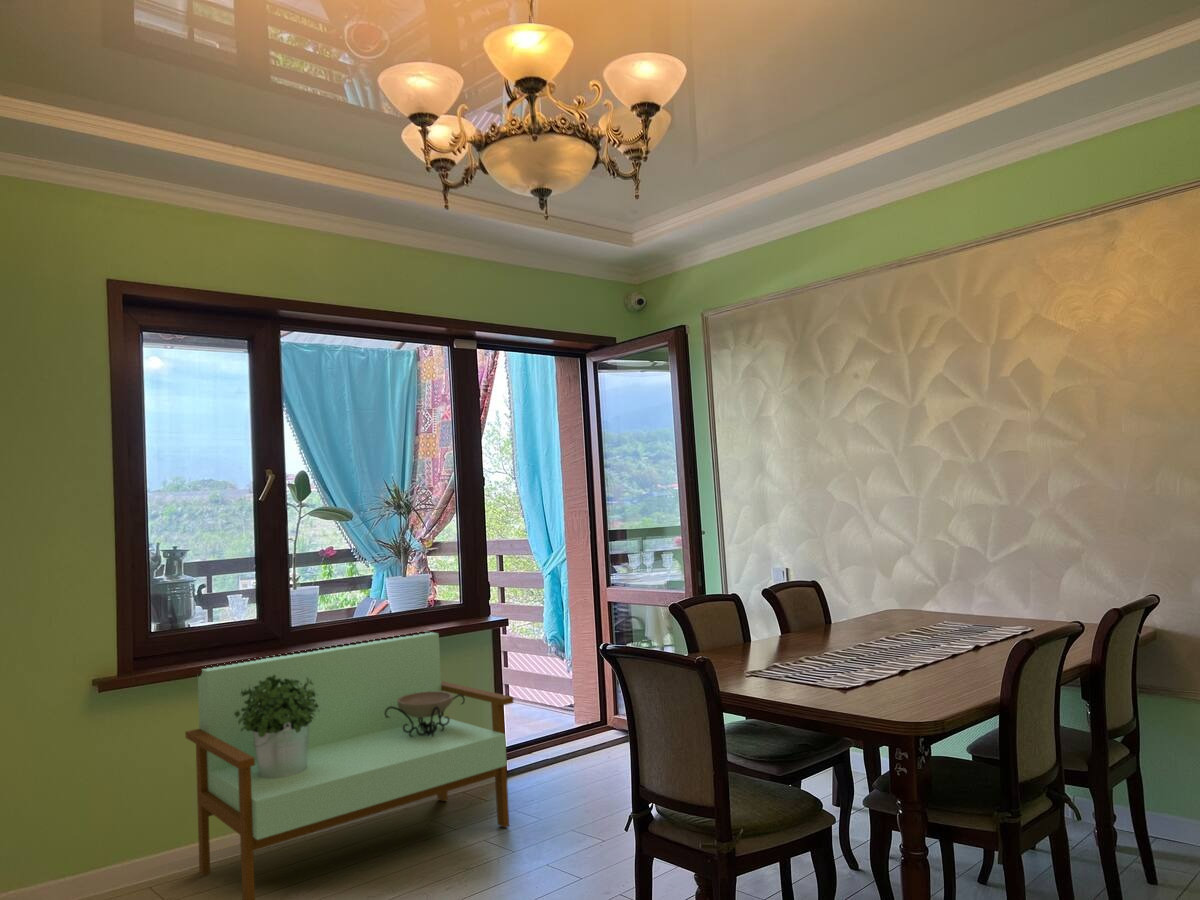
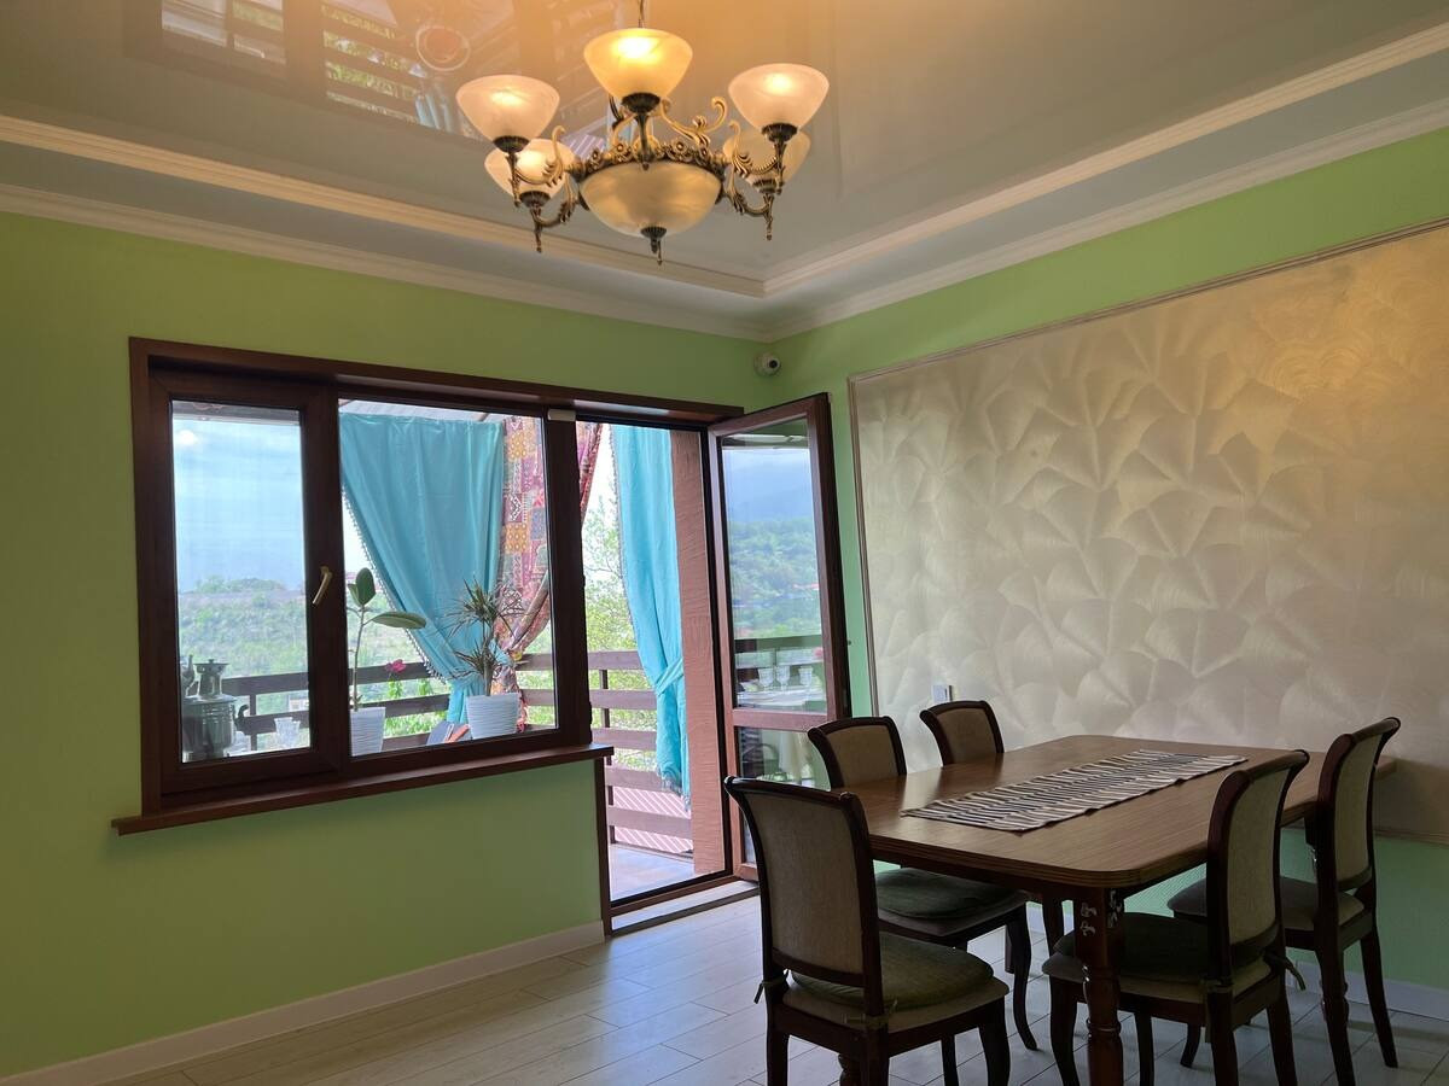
- decorative bowl [384,691,466,737]
- potted plant [234,675,320,778]
- loveseat [184,631,515,900]
